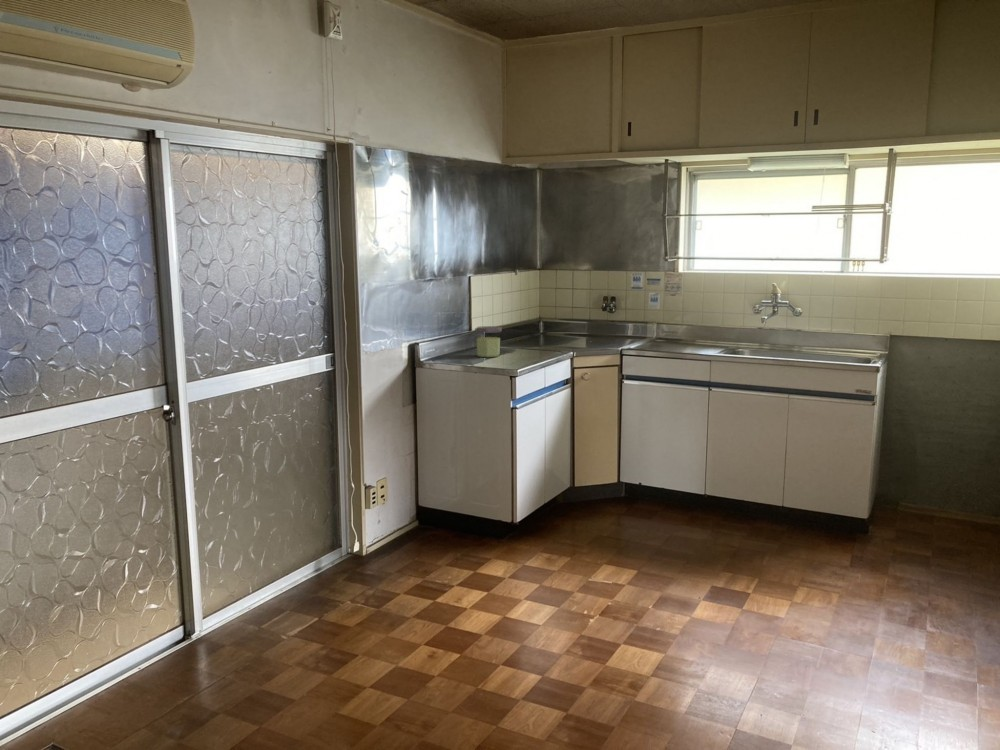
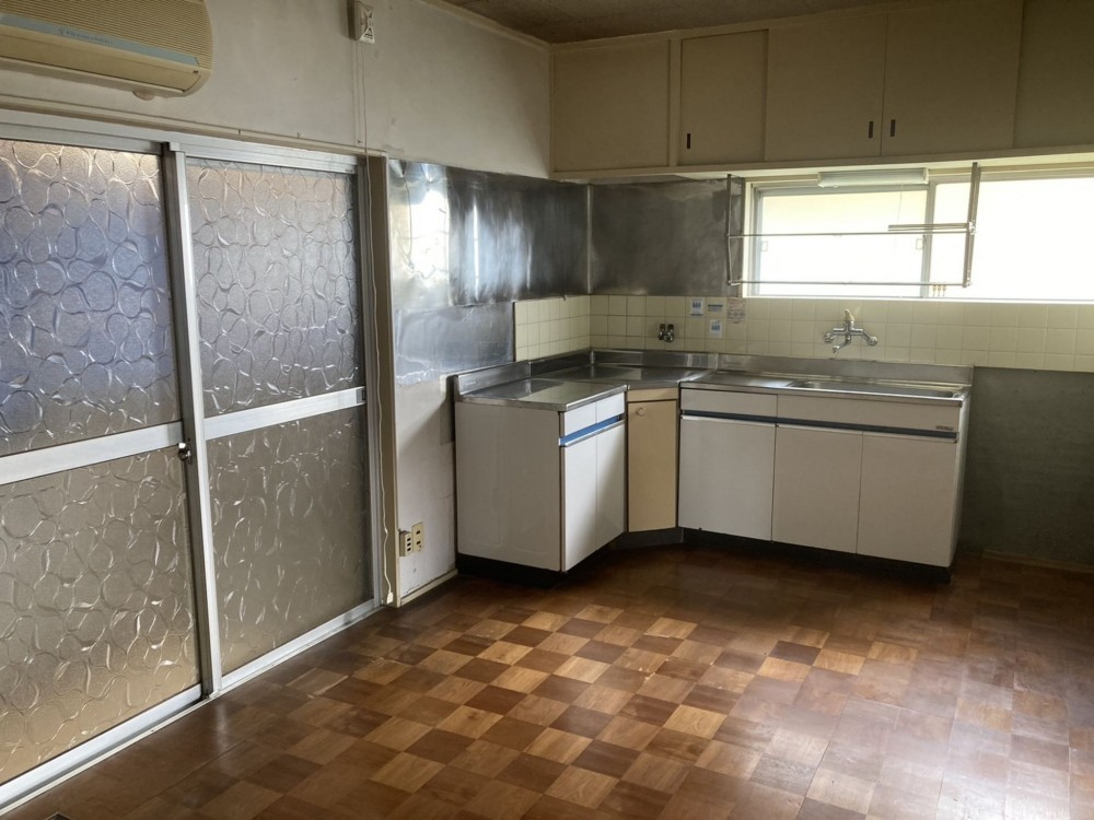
- jar [474,325,503,358]
